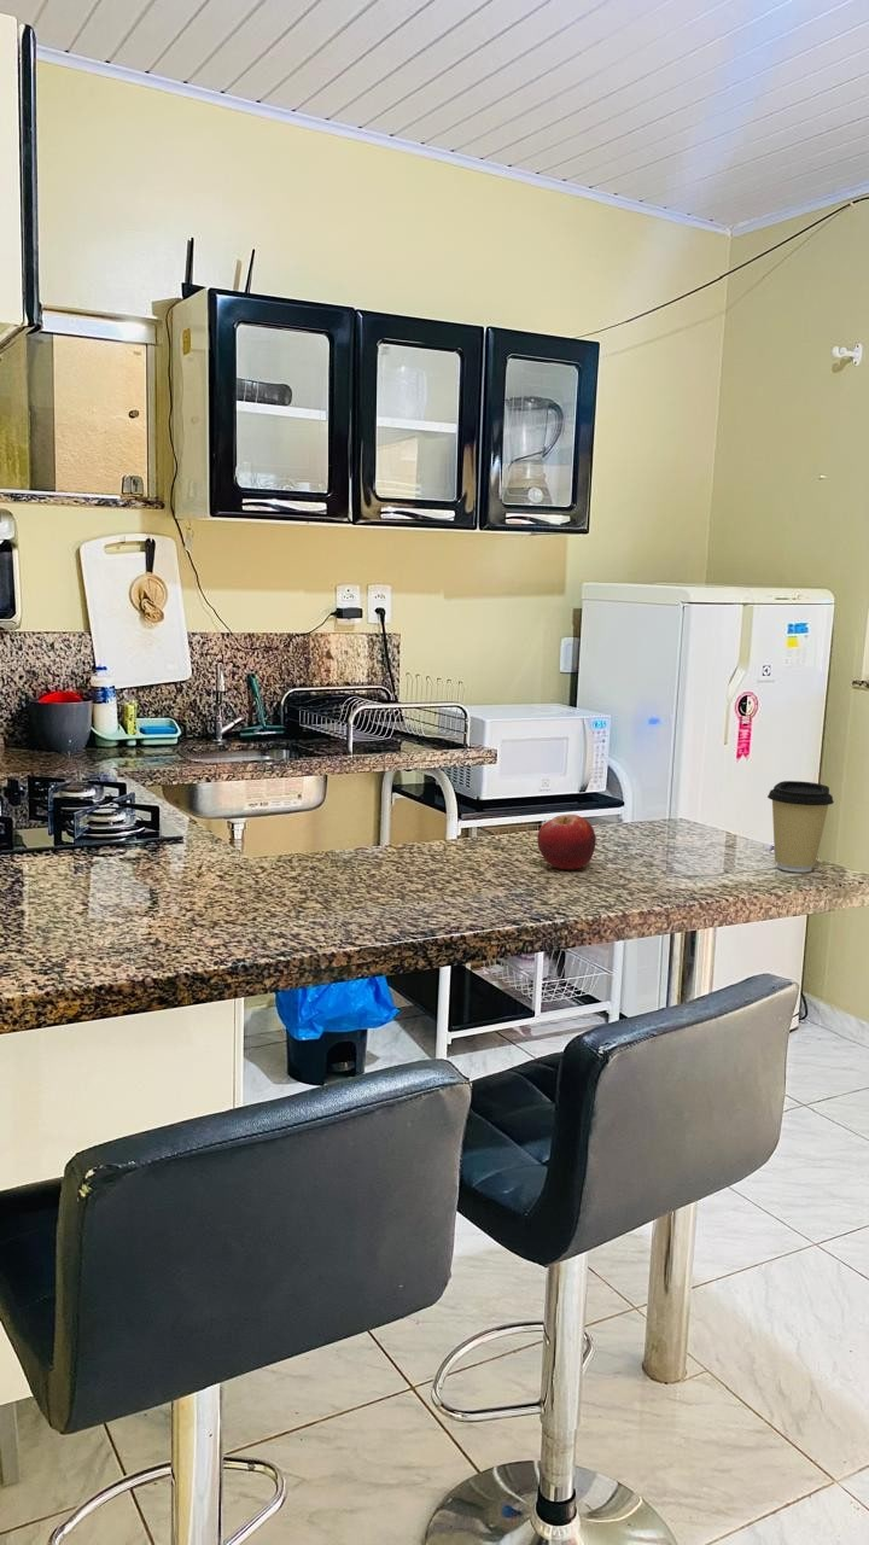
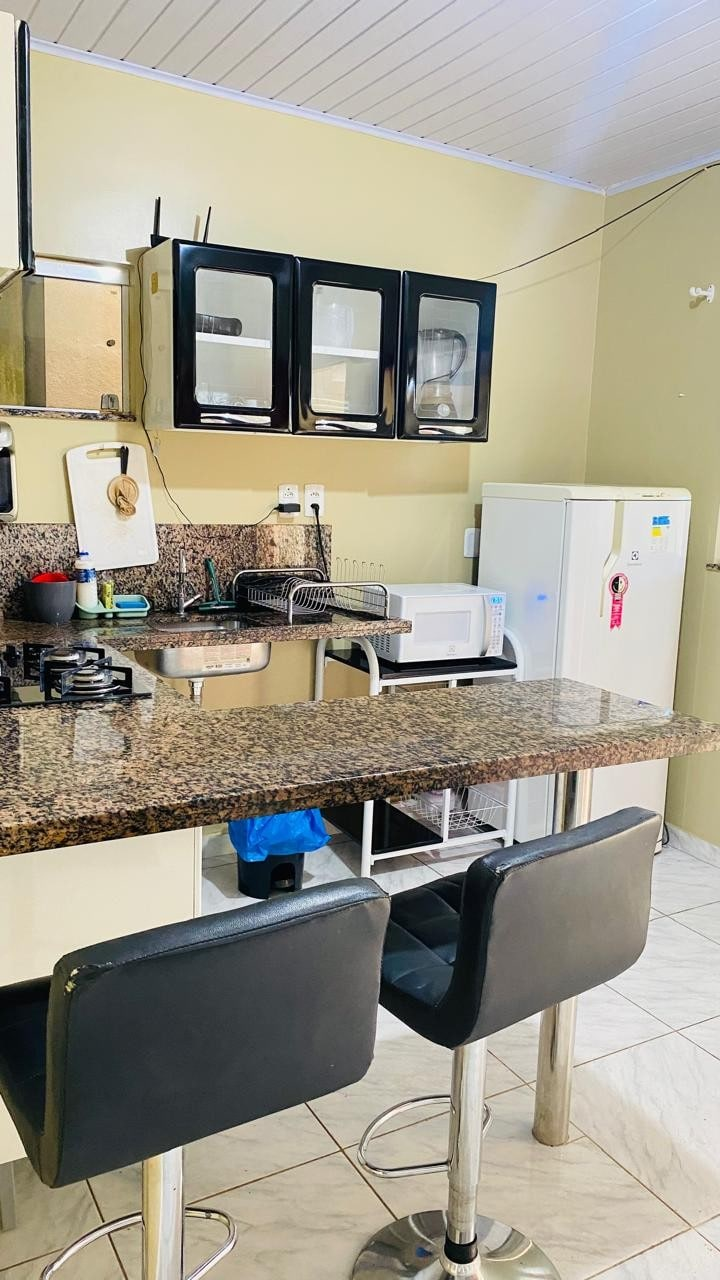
- fruit [536,814,597,870]
- coffee cup [766,780,835,874]
